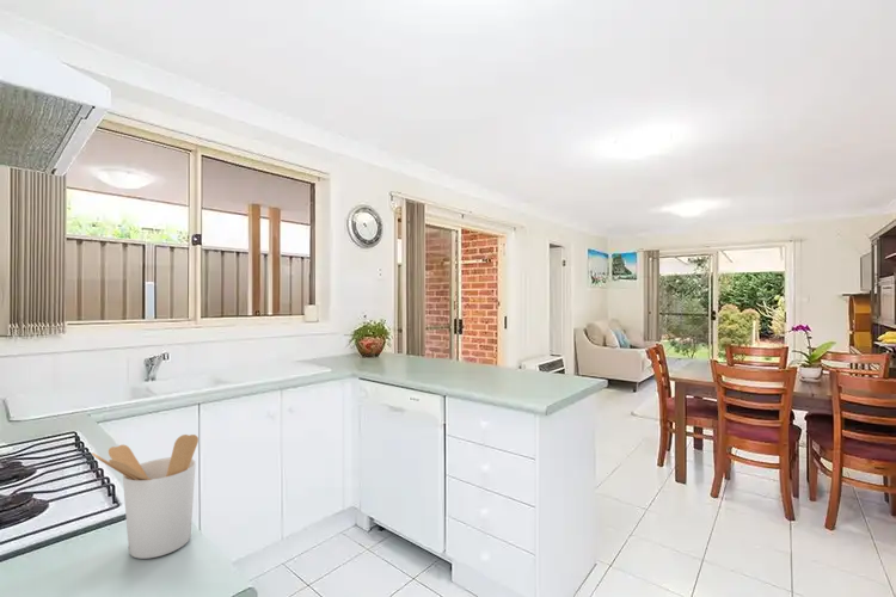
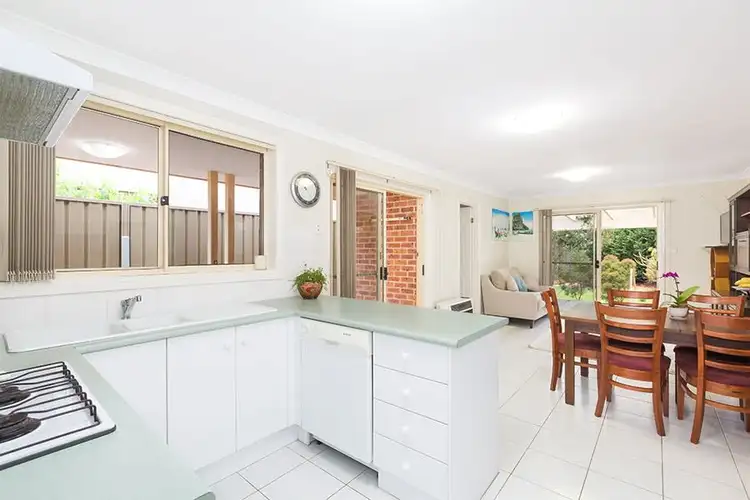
- utensil holder [91,433,200,560]
